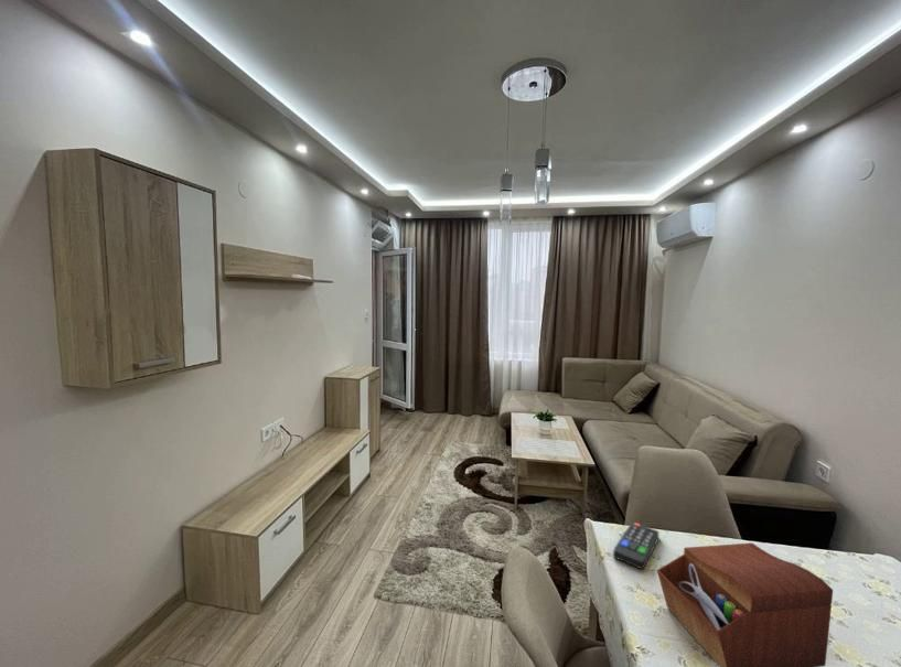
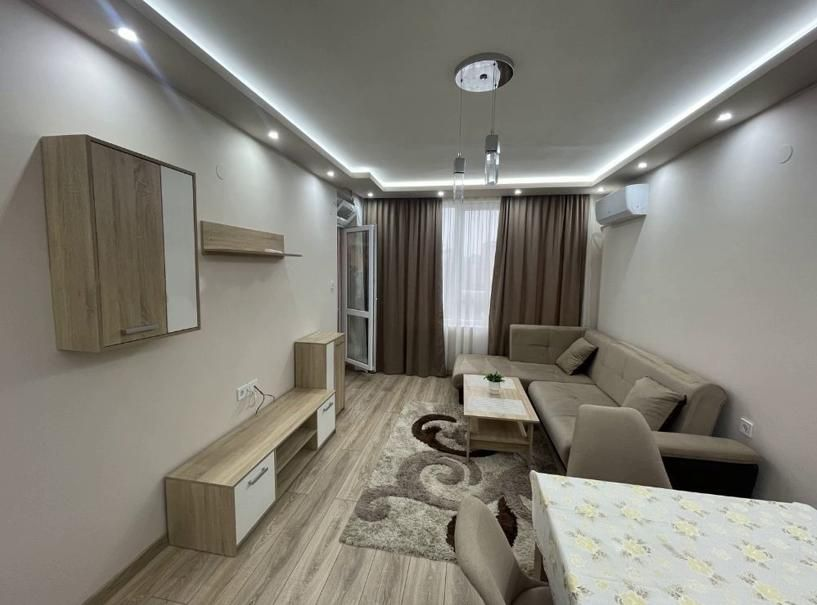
- sewing box [656,541,834,667]
- remote control [612,521,661,570]
